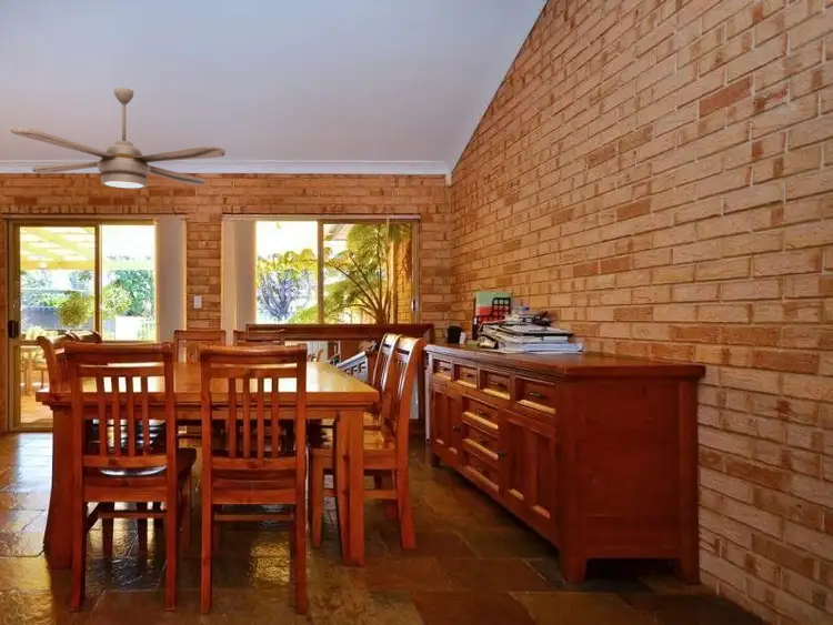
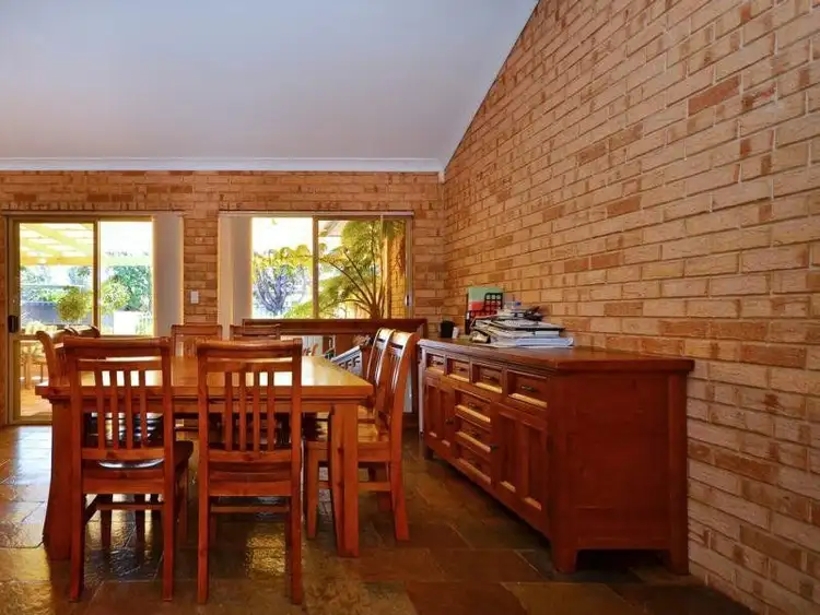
- ceiling fan [10,87,227,190]
